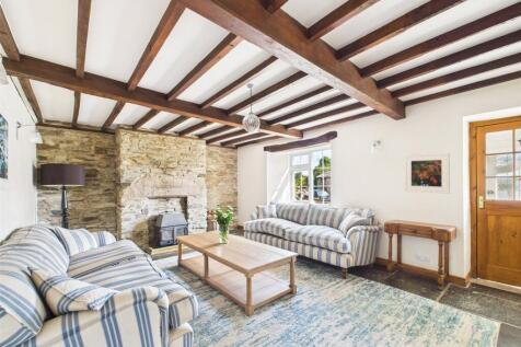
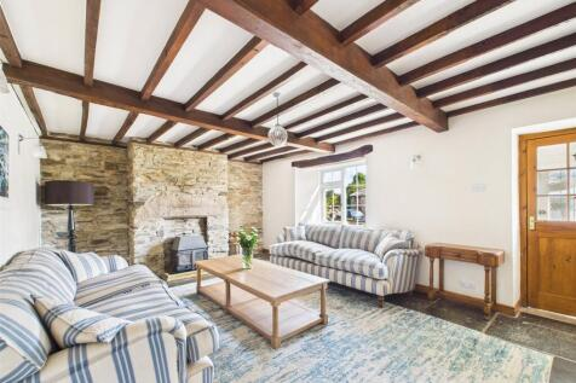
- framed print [404,152,451,195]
